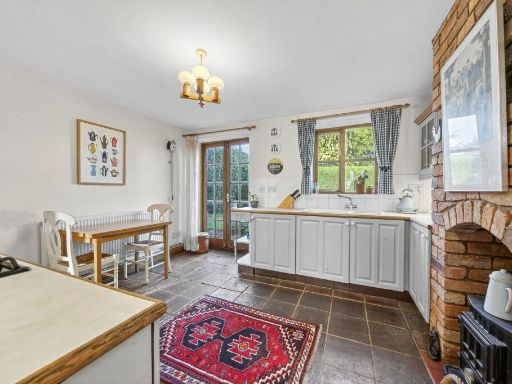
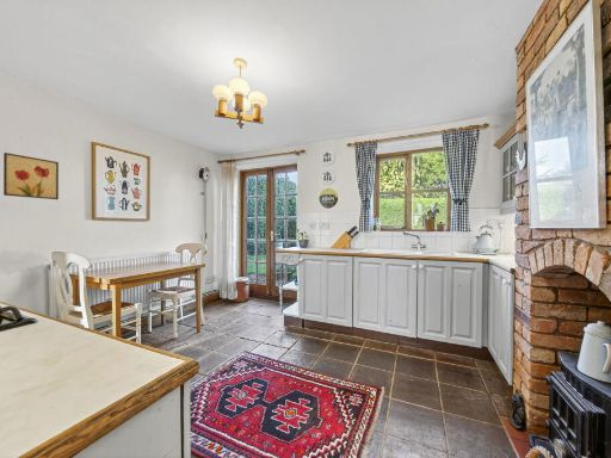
+ wall art [2,151,60,200]
